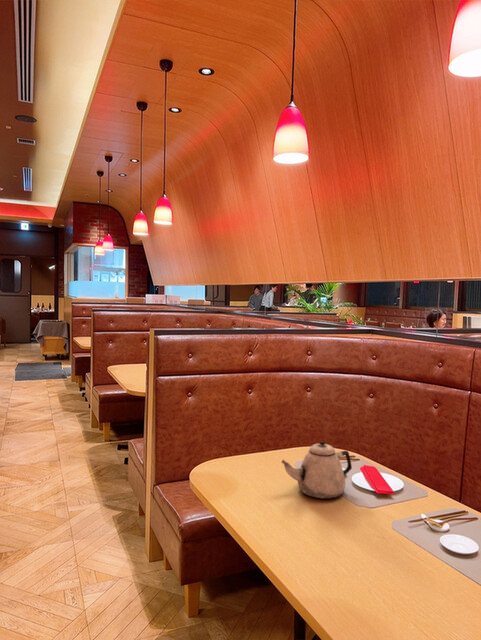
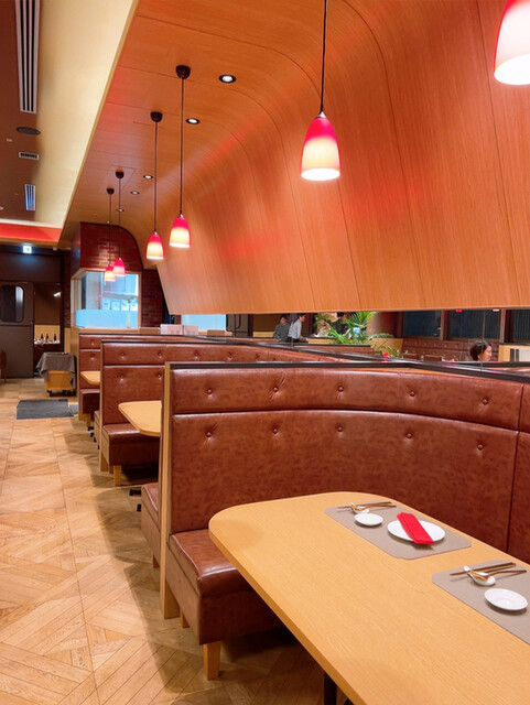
- teapot [281,440,353,500]
